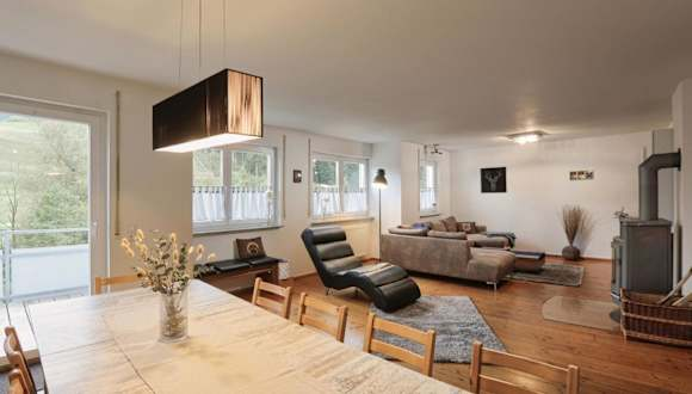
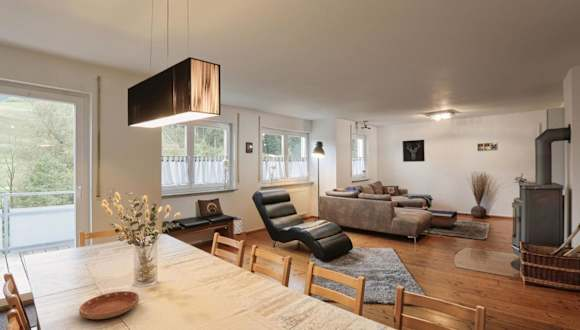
+ saucer [78,290,140,320]
